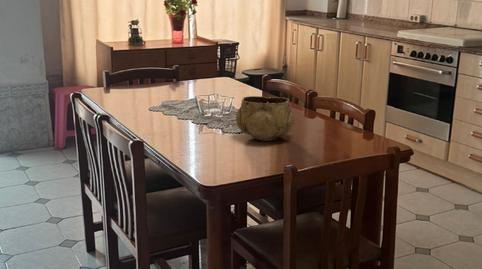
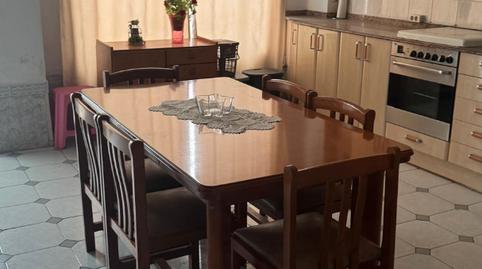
- decorative bowl [235,95,296,141]
